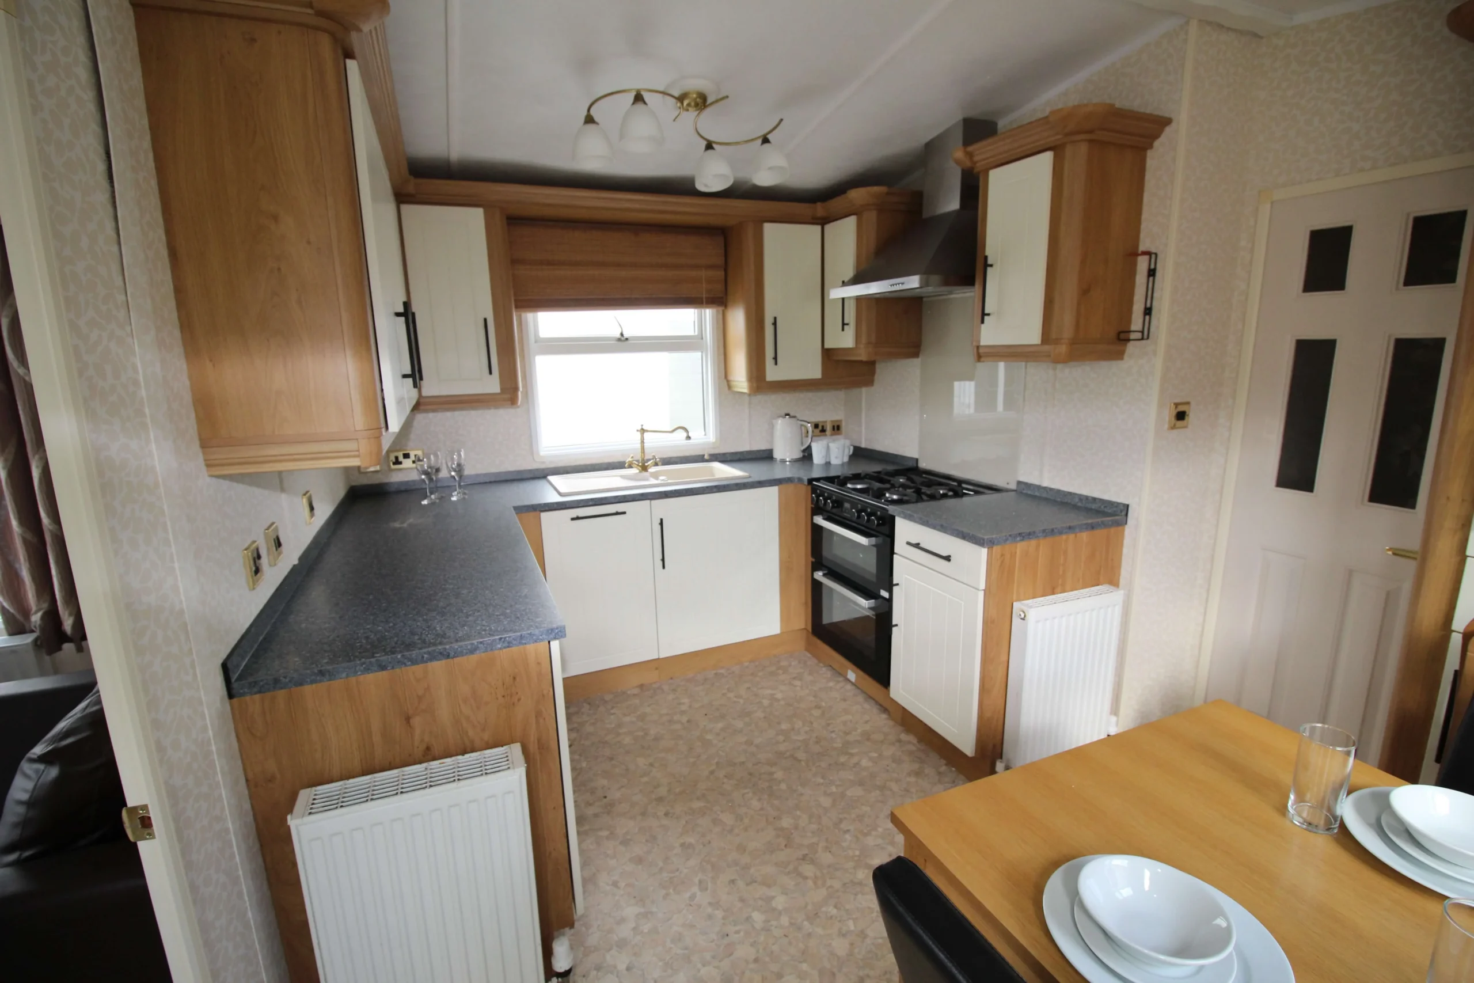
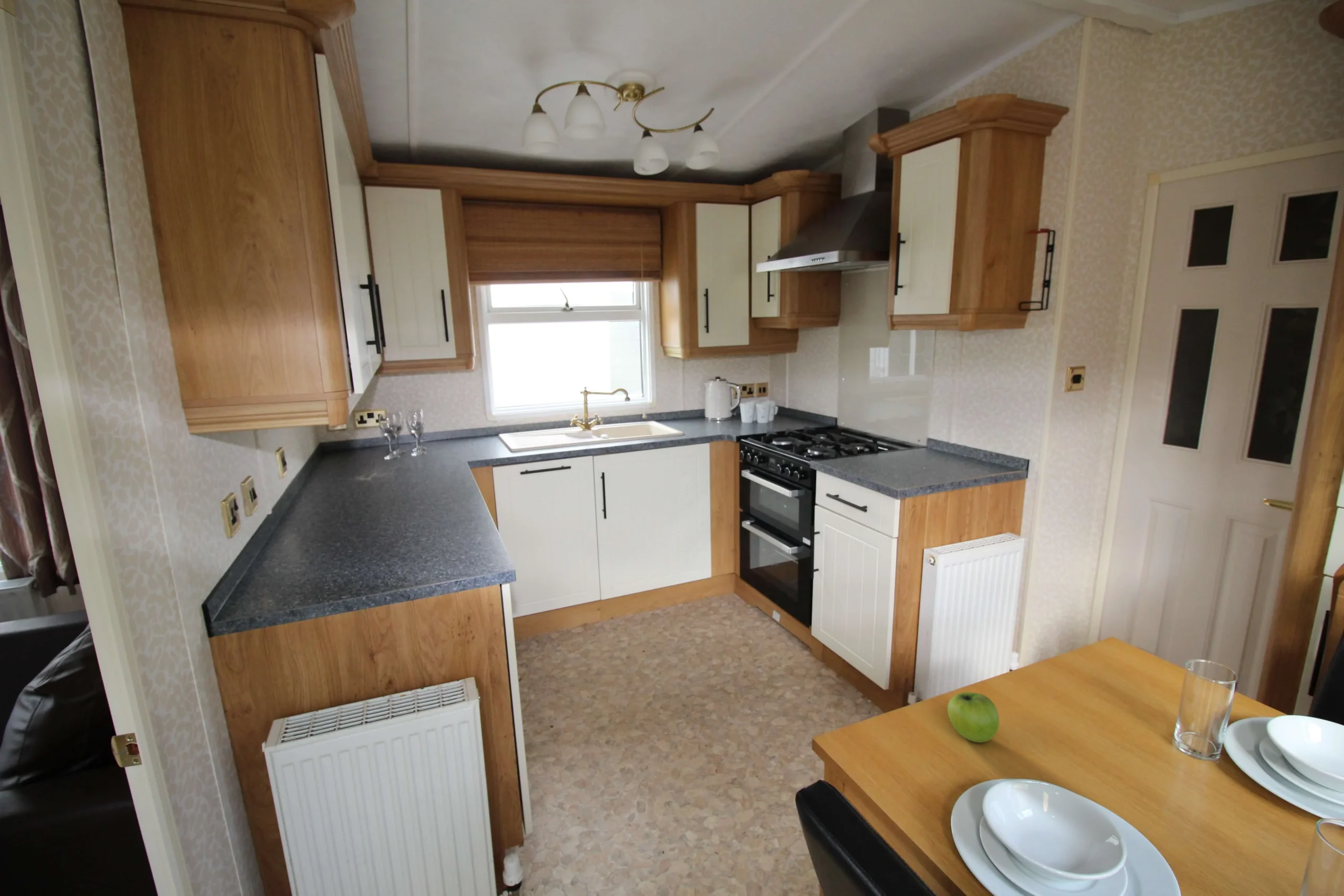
+ fruit [947,691,1000,743]
